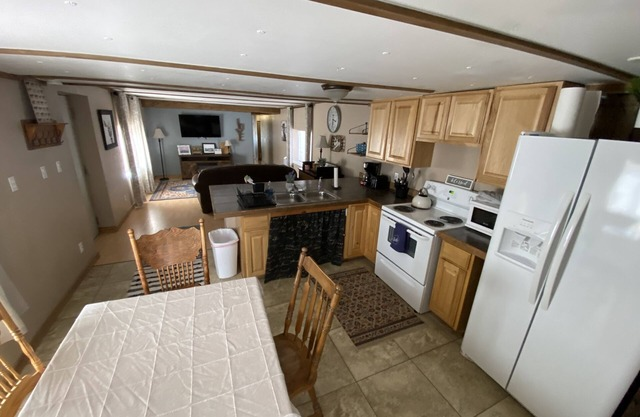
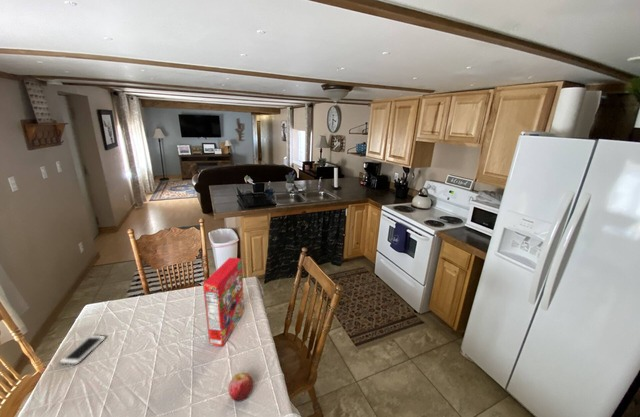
+ apple [227,372,254,403]
+ cell phone [58,334,107,366]
+ cereal box [202,257,245,348]
